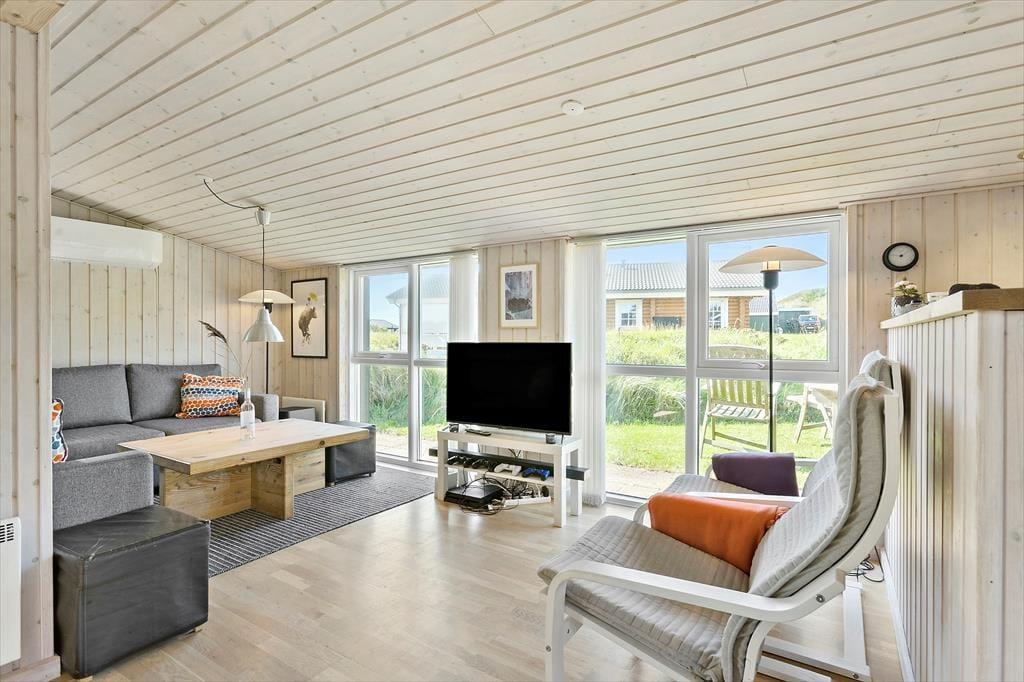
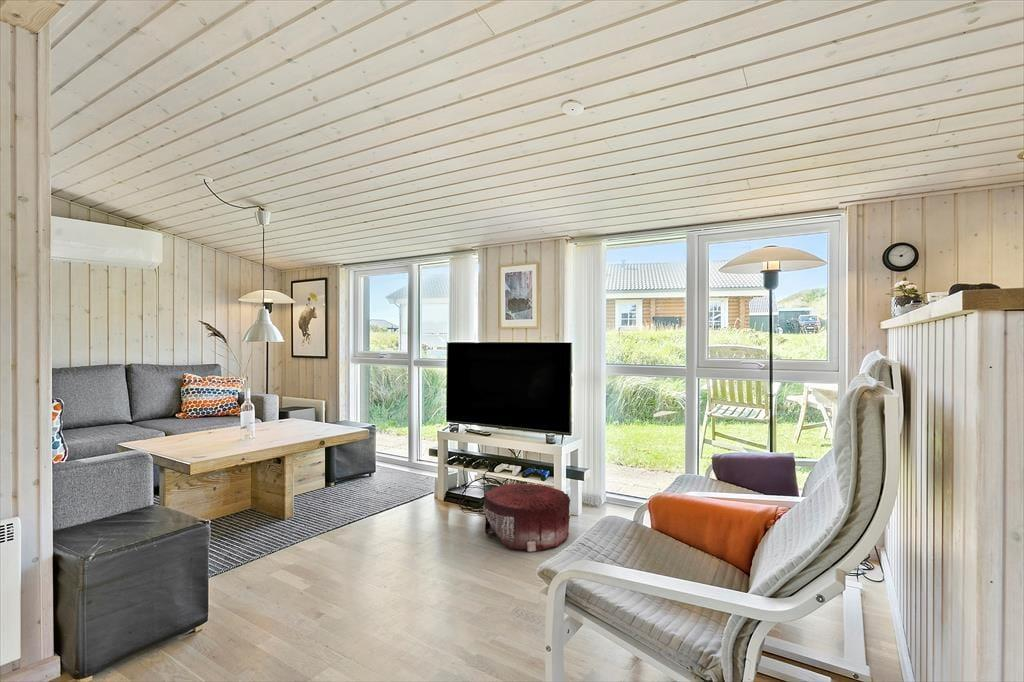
+ pouf [482,482,571,553]
